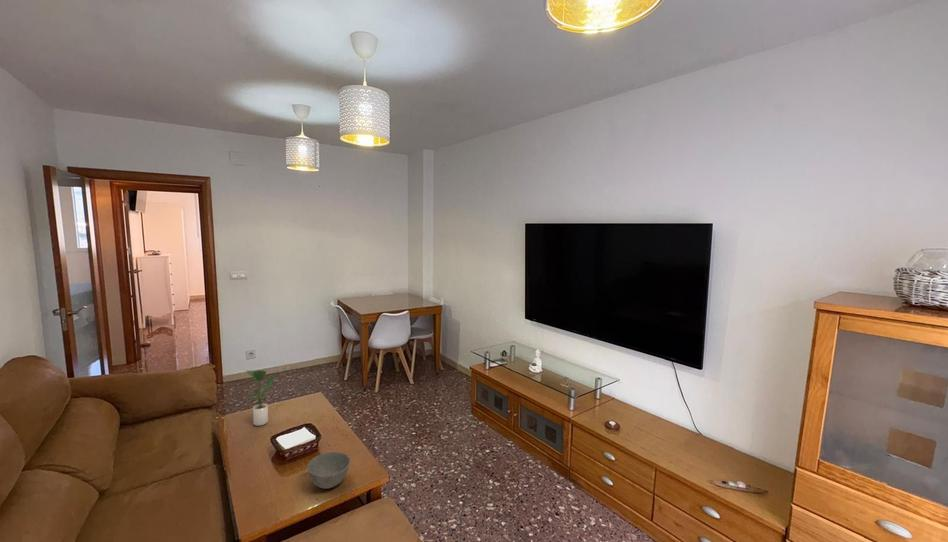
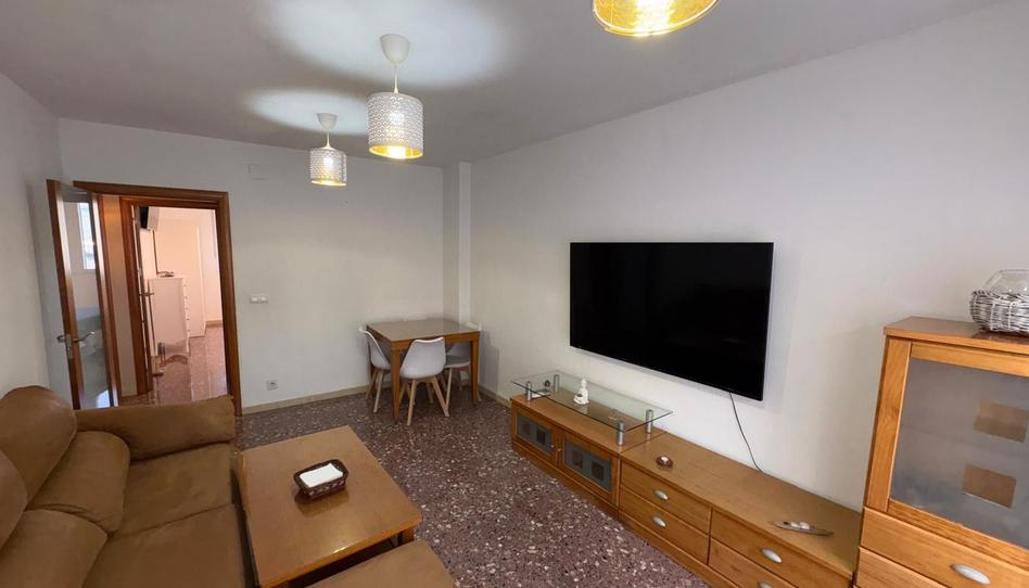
- bowl [306,451,351,490]
- potted plant [245,369,278,427]
